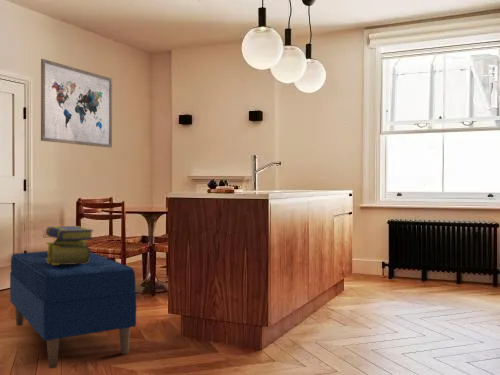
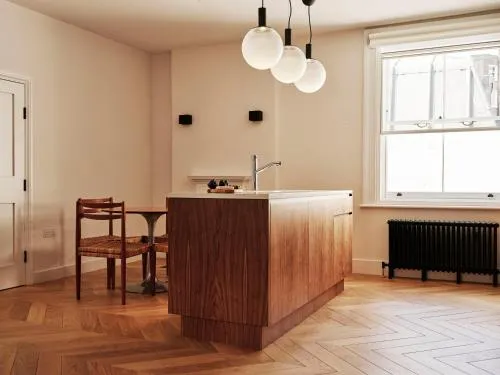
- wall art [40,58,113,149]
- bench [9,250,137,369]
- stack of books [45,225,95,265]
